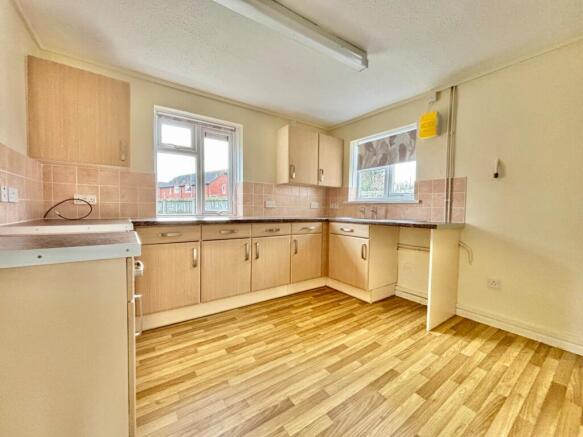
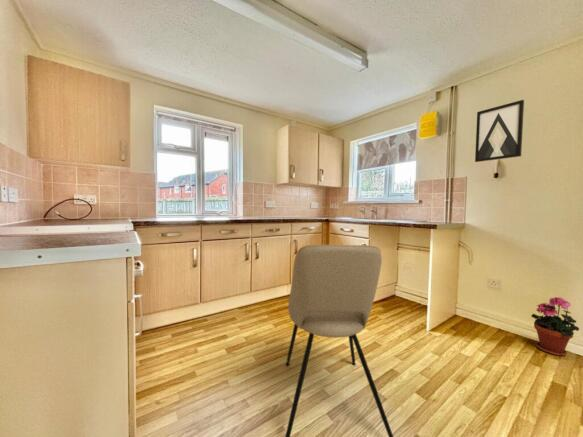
+ potted plant [530,296,580,357]
+ dining chair [284,244,394,437]
+ wall art [474,99,525,163]
